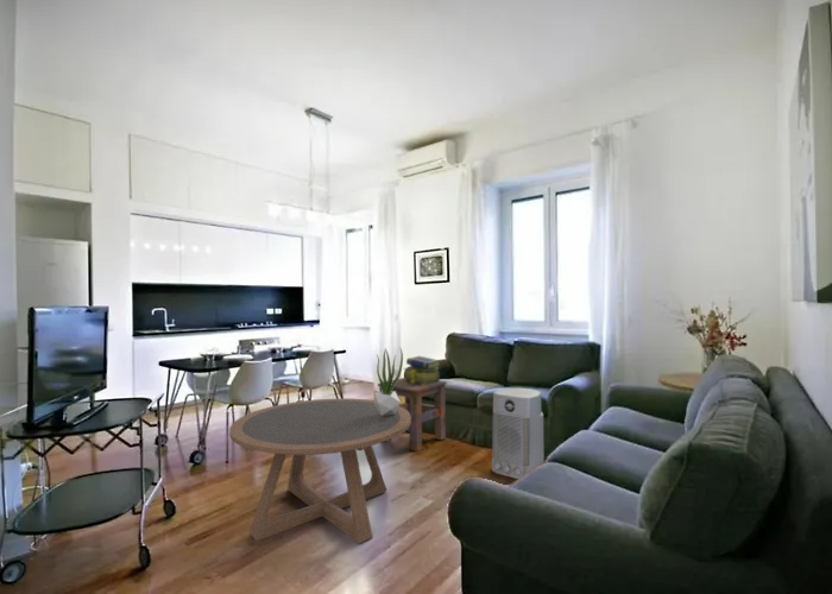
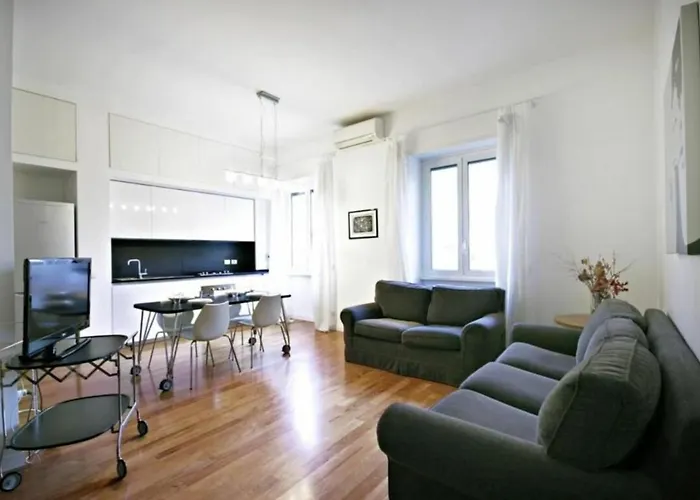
- coffee table [228,397,411,545]
- air purifier [491,387,546,480]
- stack of books [403,355,441,385]
- side table [377,377,448,453]
- potted plant [373,346,404,416]
